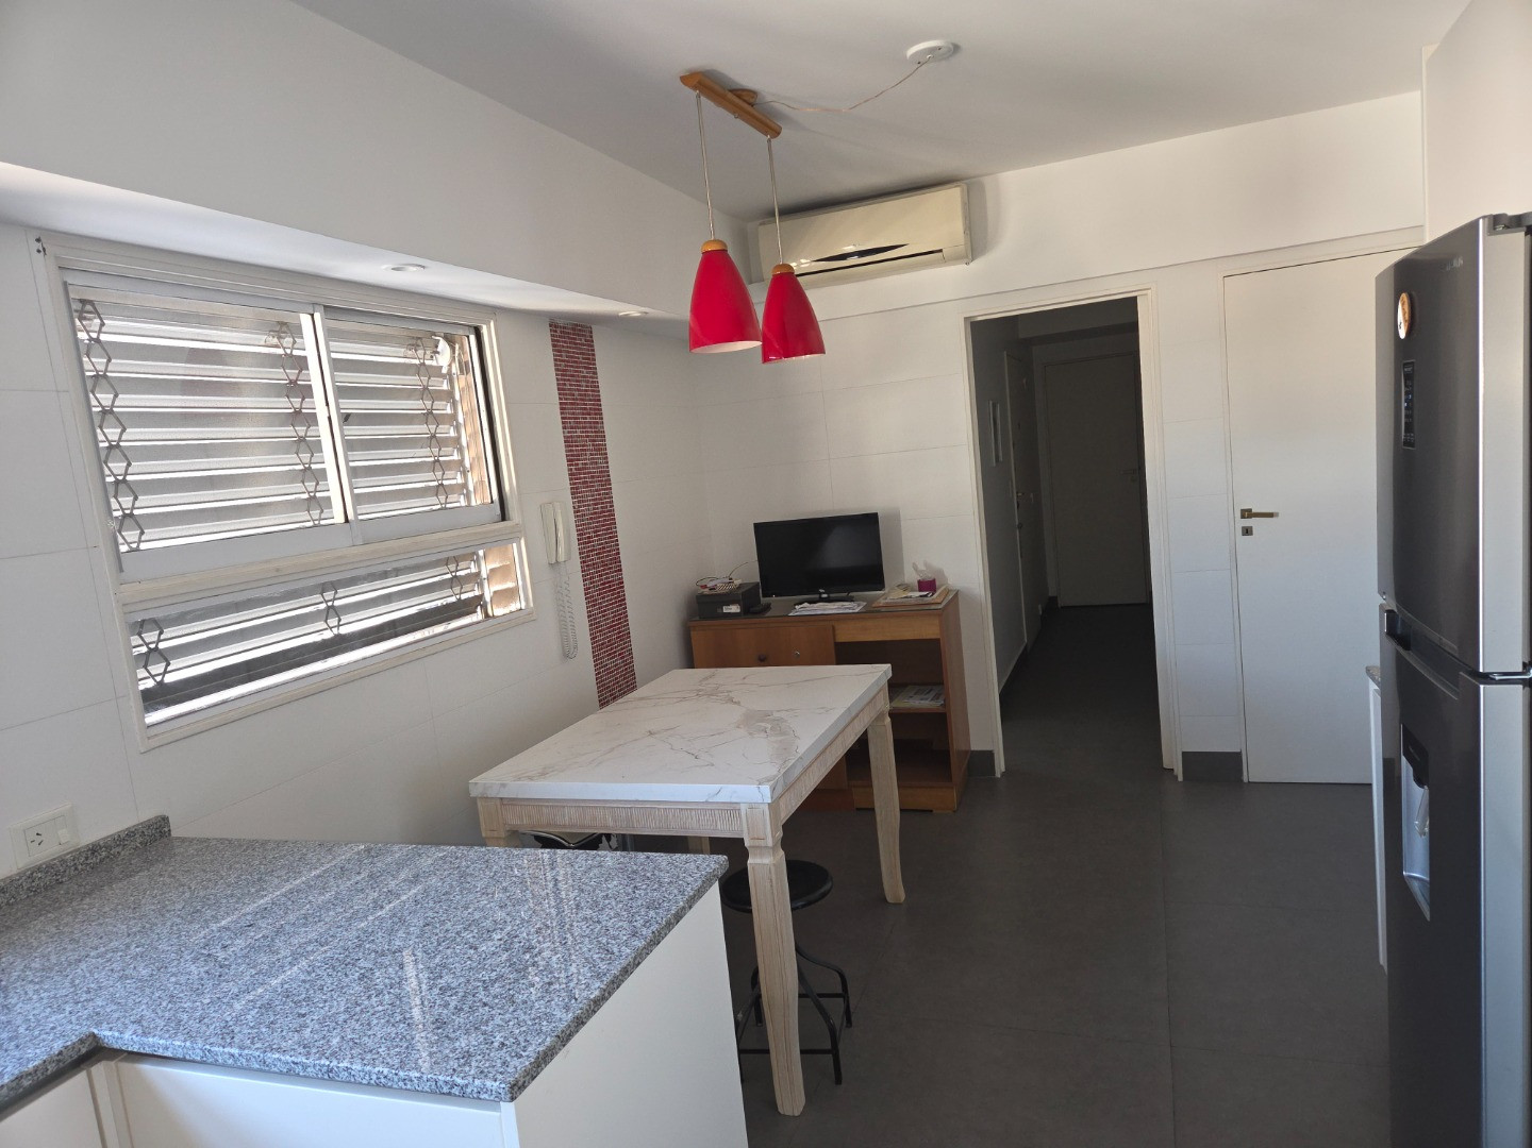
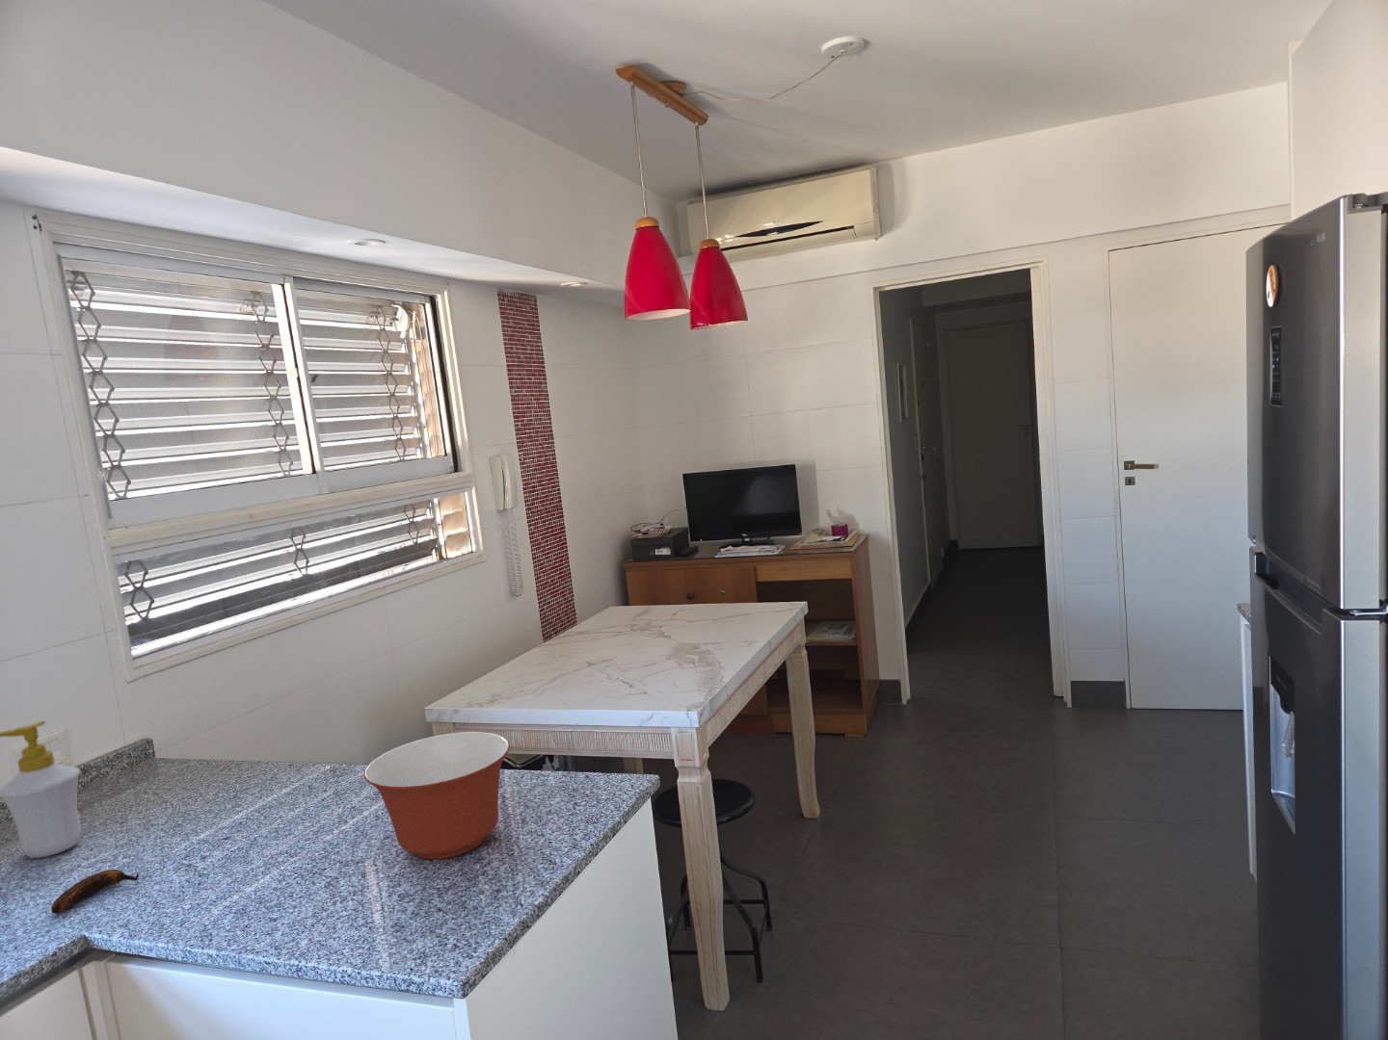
+ mixing bowl [363,731,510,860]
+ soap bottle [0,720,82,859]
+ banana [50,868,140,914]
